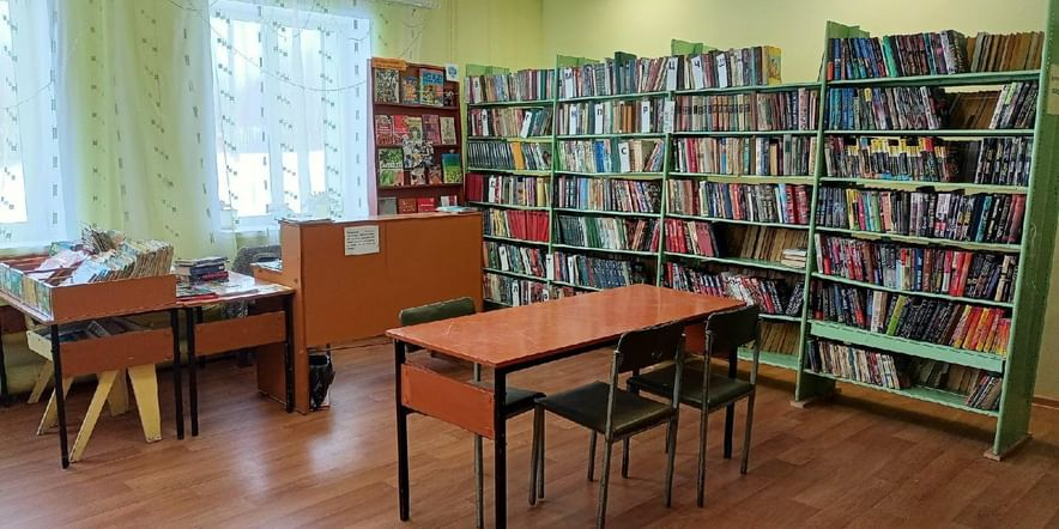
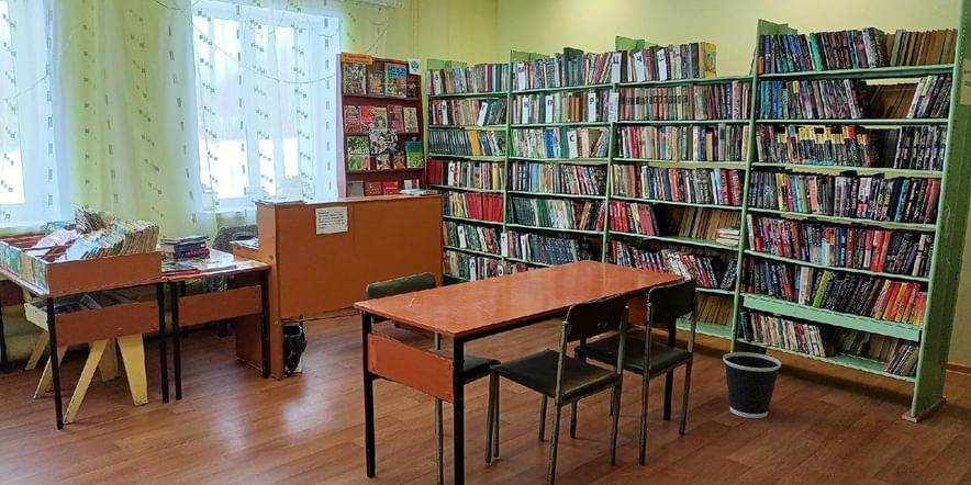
+ wastebasket [722,351,782,419]
